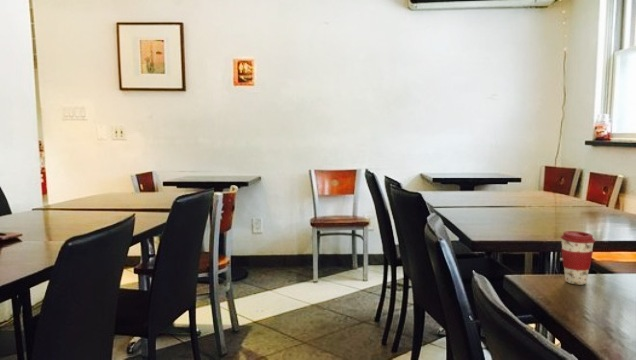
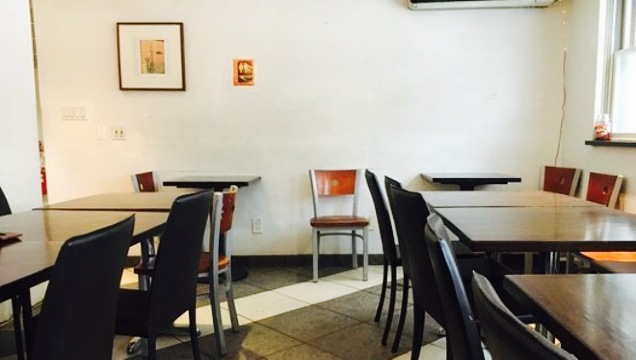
- coffee cup [560,230,596,285]
